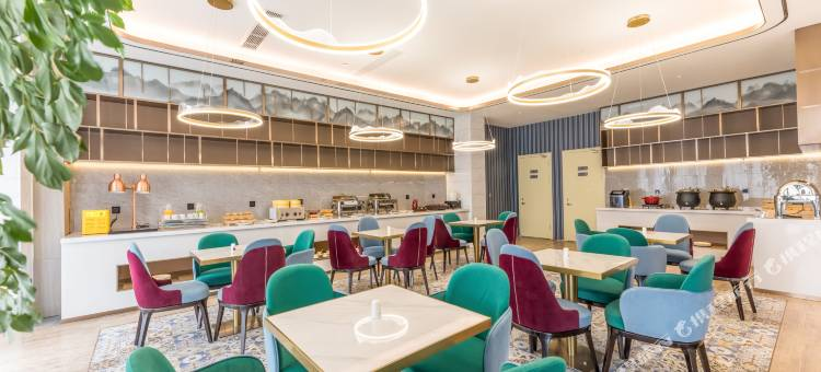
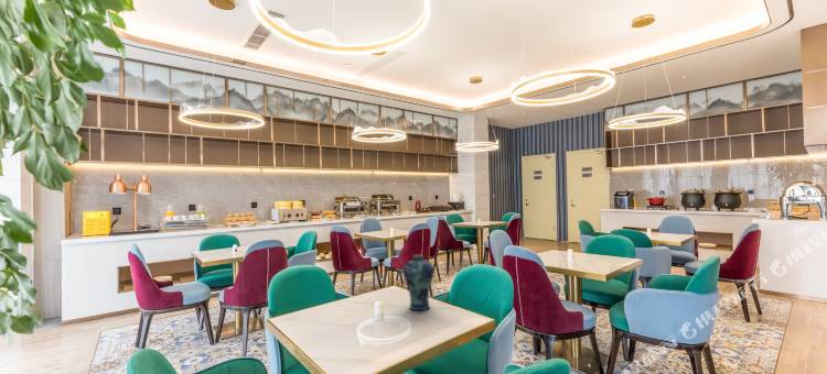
+ vase [401,254,436,311]
